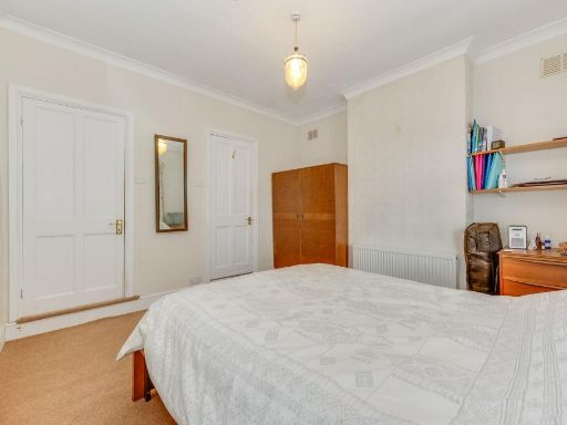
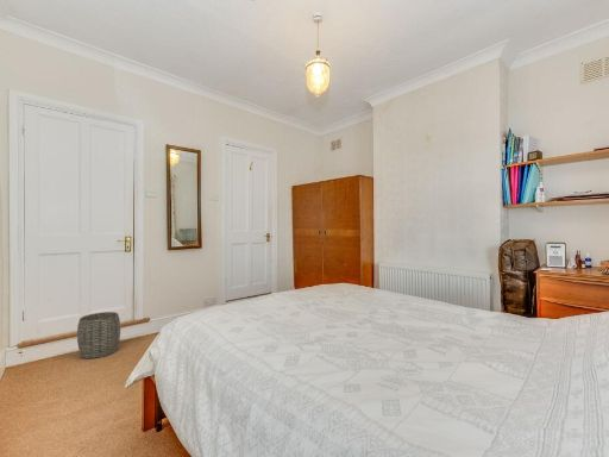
+ woven basket [76,311,121,359]
